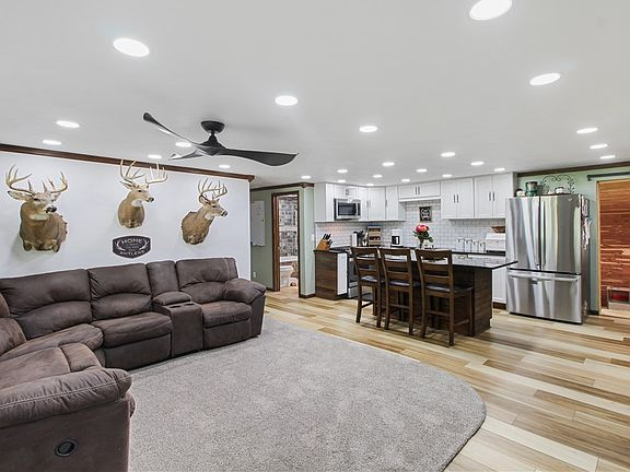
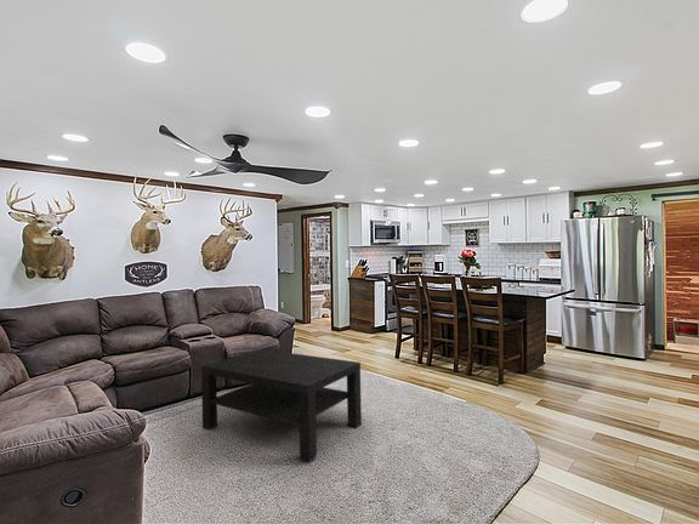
+ coffee table [200,348,363,462]
